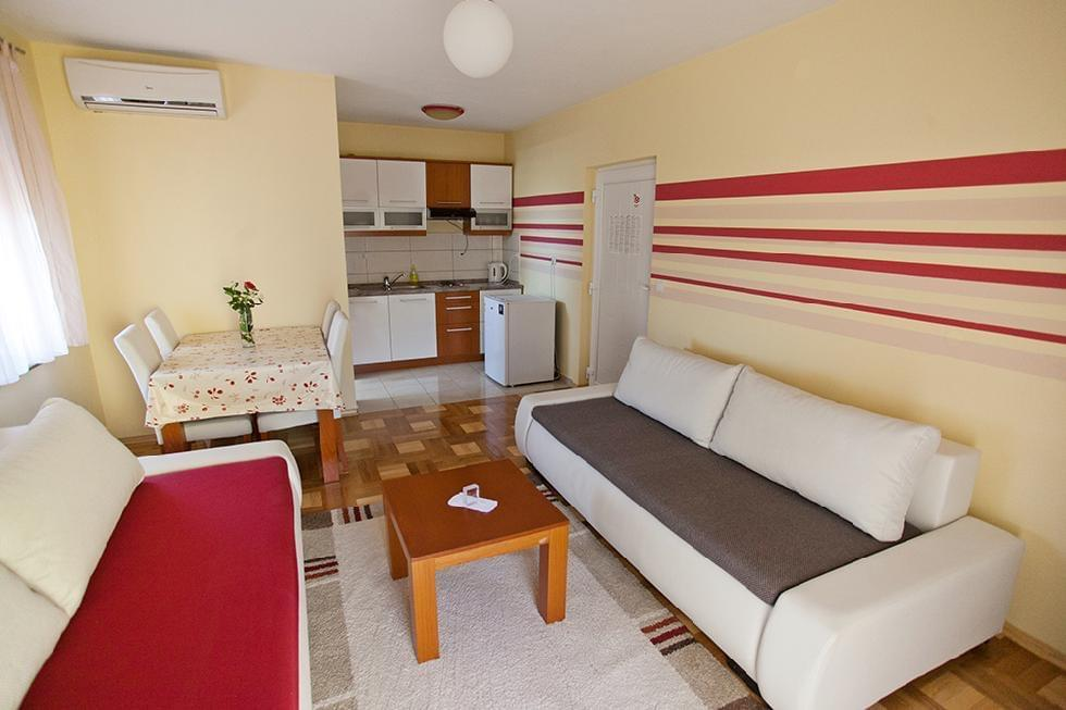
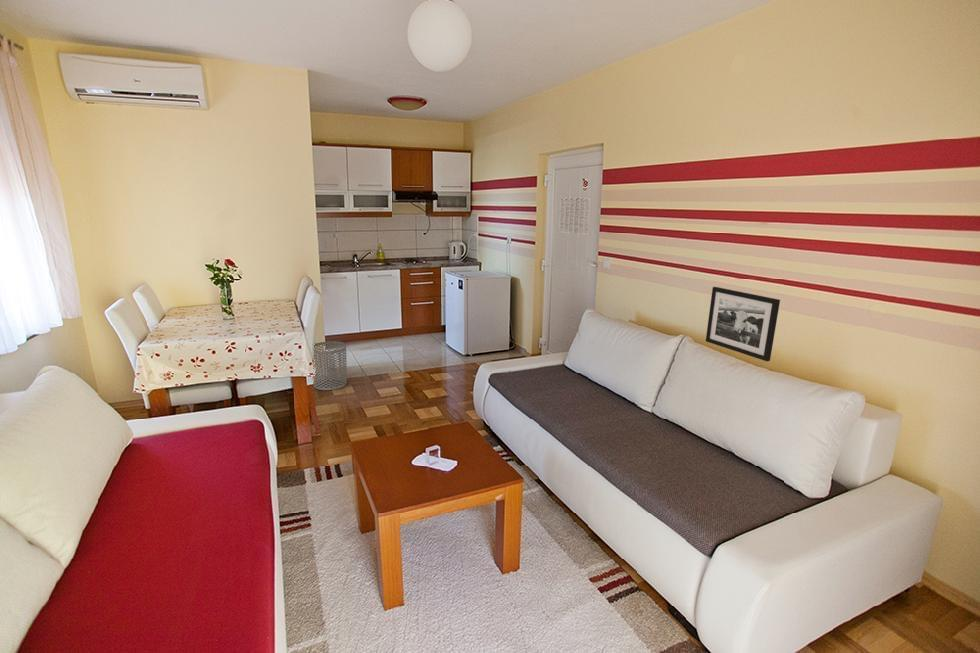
+ picture frame [705,286,781,362]
+ waste bin [313,340,348,391]
